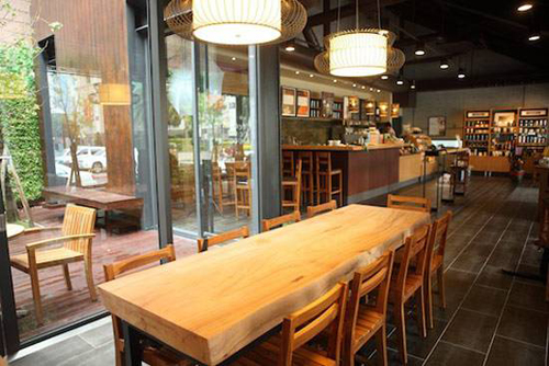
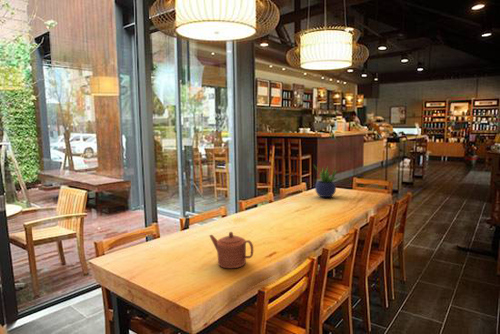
+ potted plant [312,163,340,198]
+ teapot [208,231,254,269]
